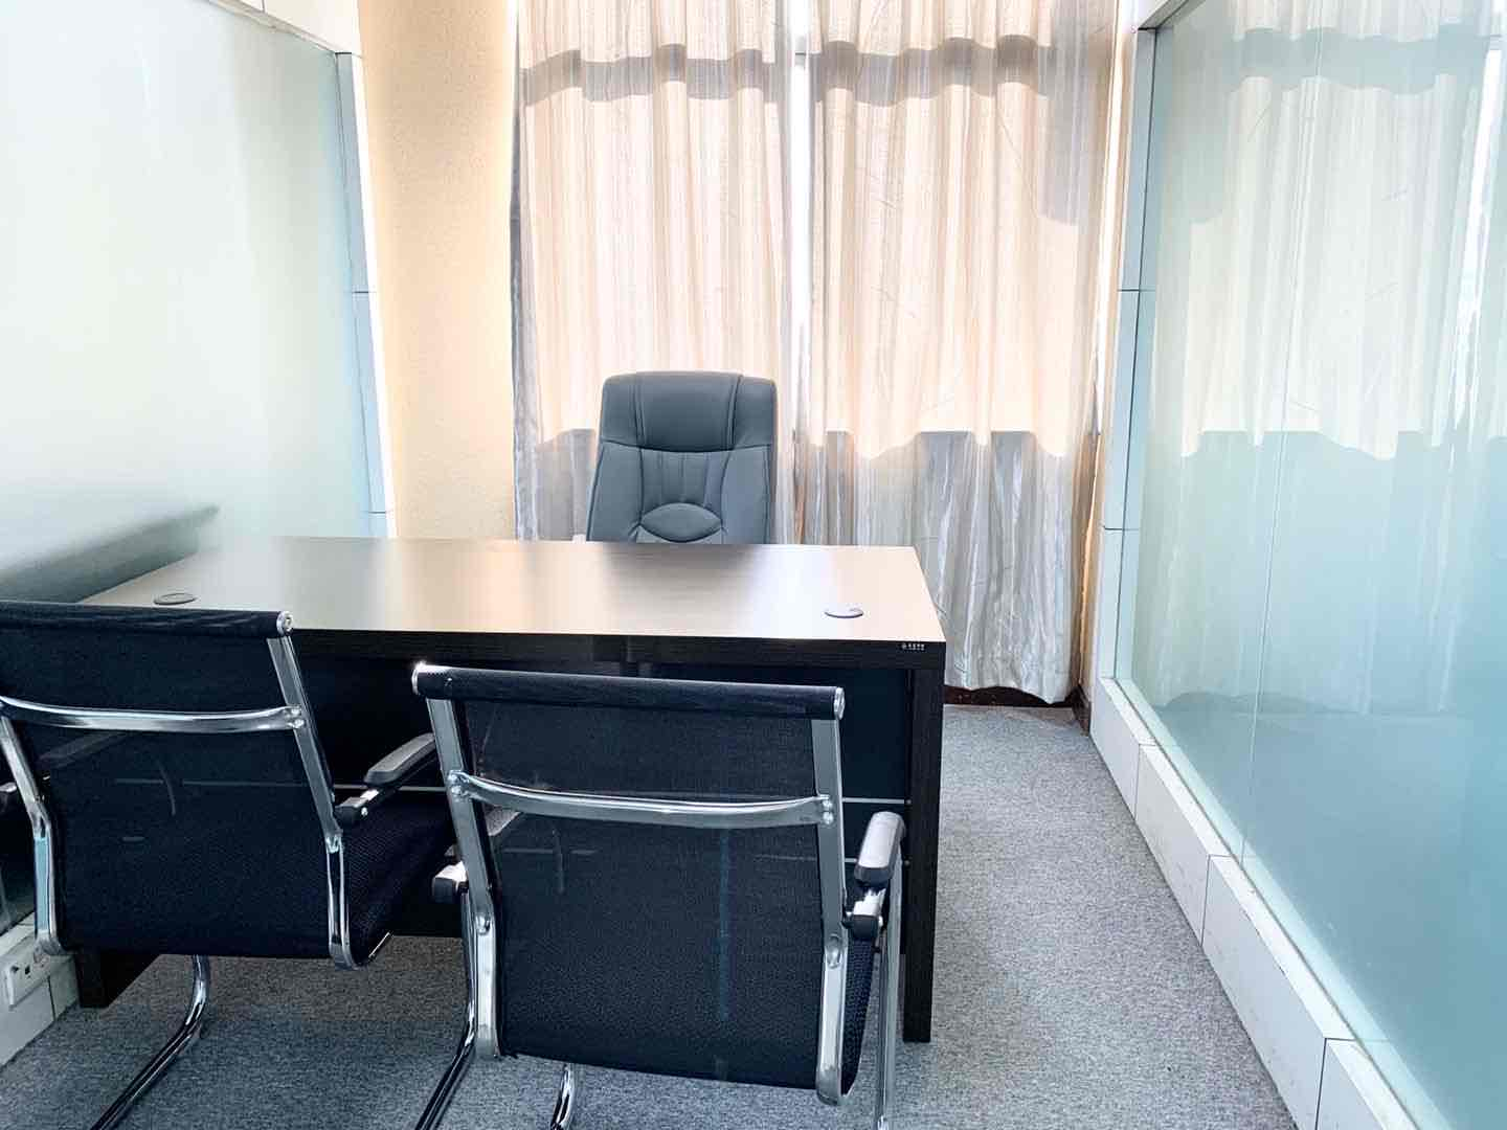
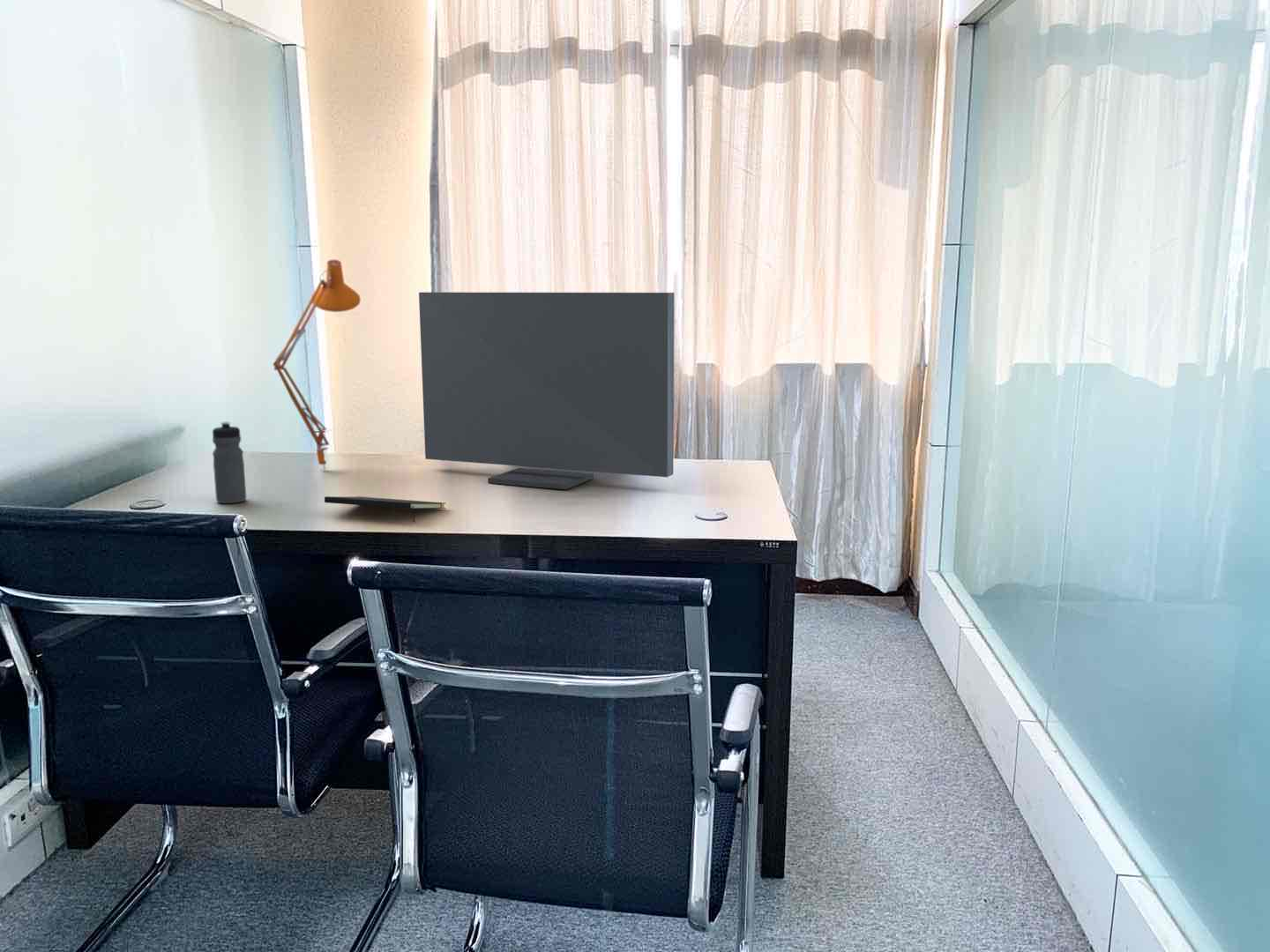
+ computer monitor [418,292,675,490]
+ water bottle [212,420,247,504]
+ notepad [324,495,446,524]
+ desk lamp [273,258,362,472]
